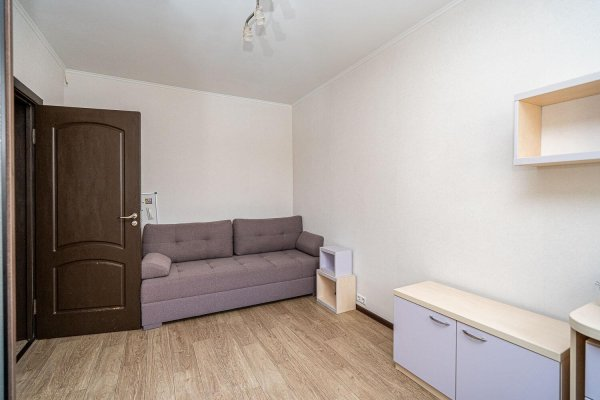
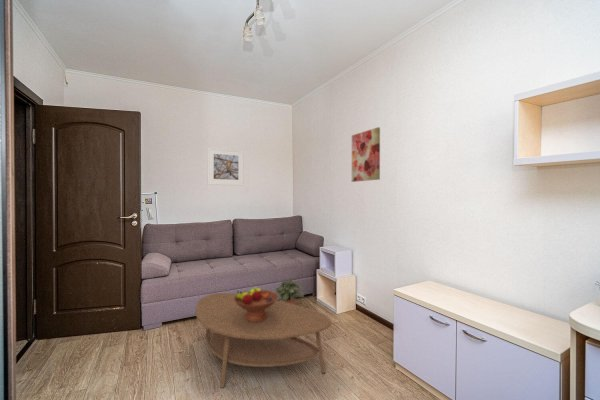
+ wall art [351,126,381,183]
+ fruit bowl [234,286,279,322]
+ coffee table [194,292,332,389]
+ potted plant [274,277,306,304]
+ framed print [206,147,245,186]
